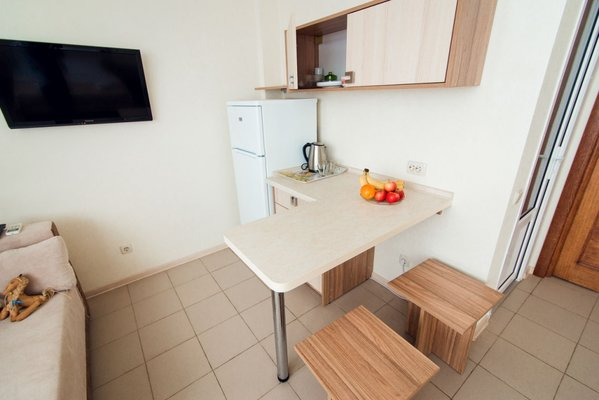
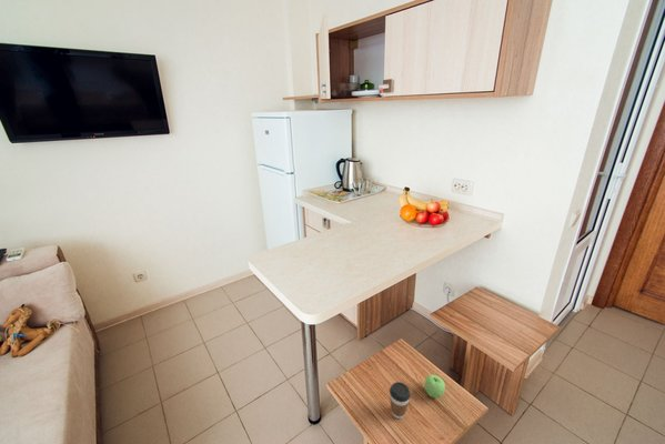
+ coffee cup [389,381,412,420]
+ apple [423,374,446,398]
